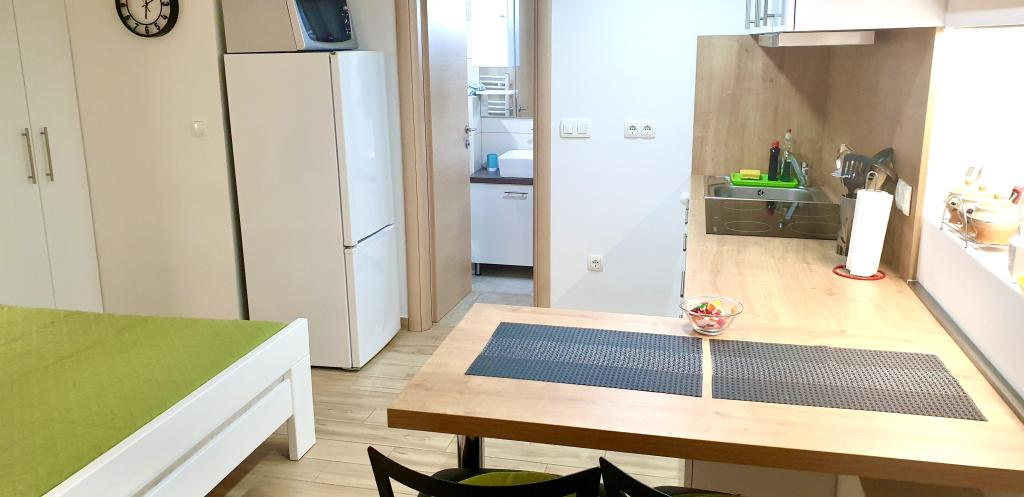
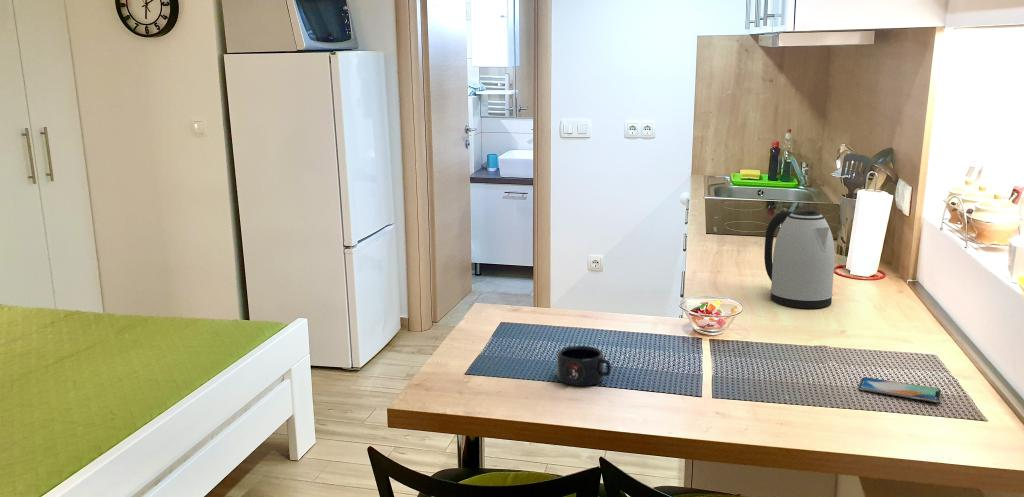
+ smartphone [857,376,942,403]
+ kettle [763,209,836,309]
+ mug [556,345,612,387]
